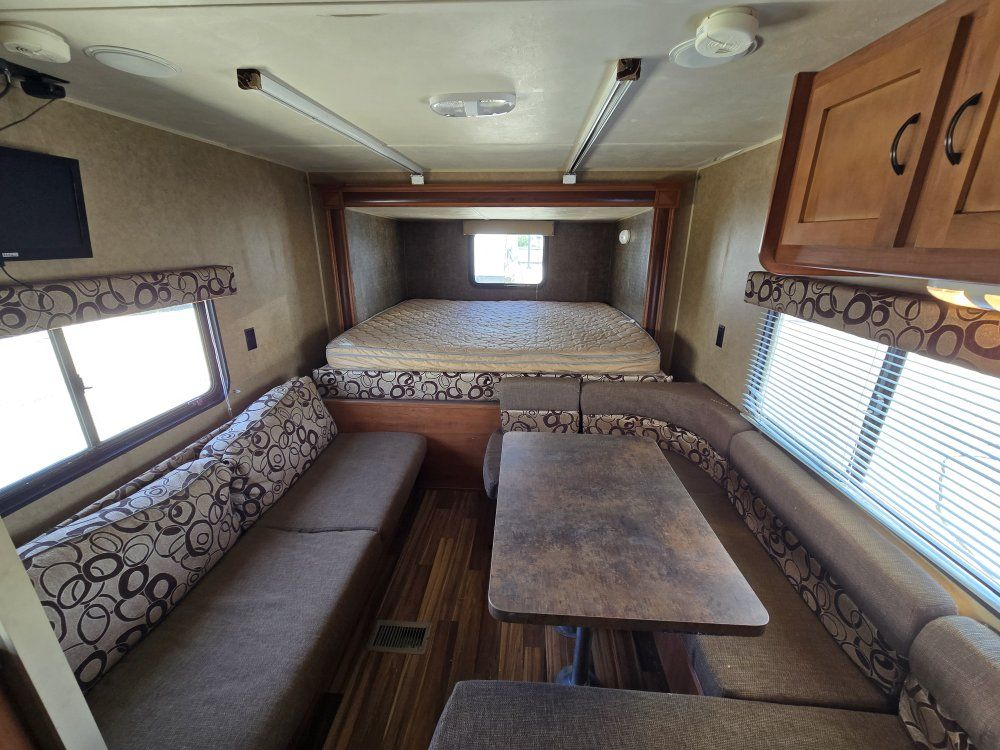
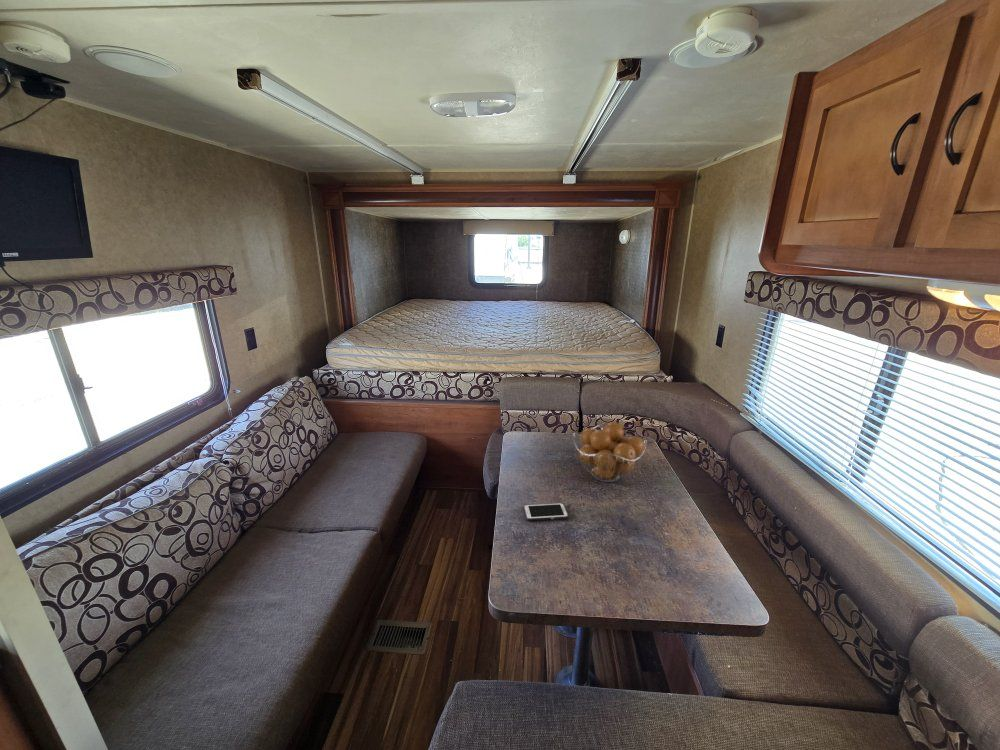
+ cell phone [522,502,570,522]
+ fruit basket [572,421,648,483]
